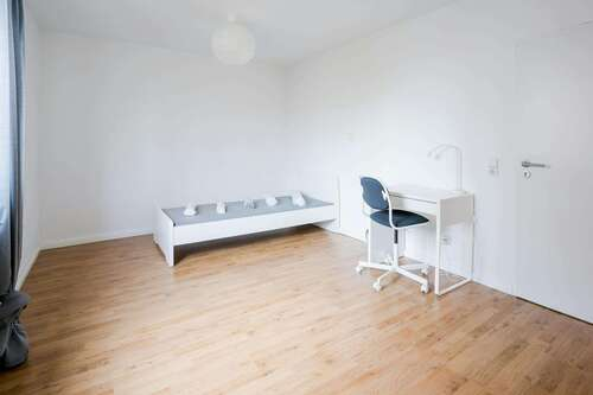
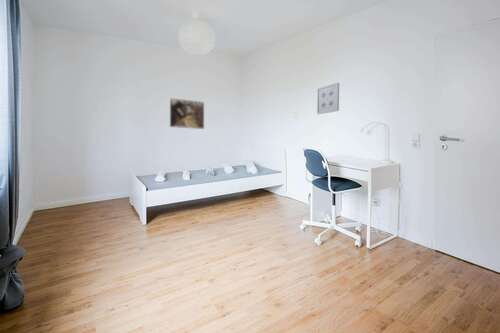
+ wall art [316,82,340,115]
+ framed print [168,97,205,130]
